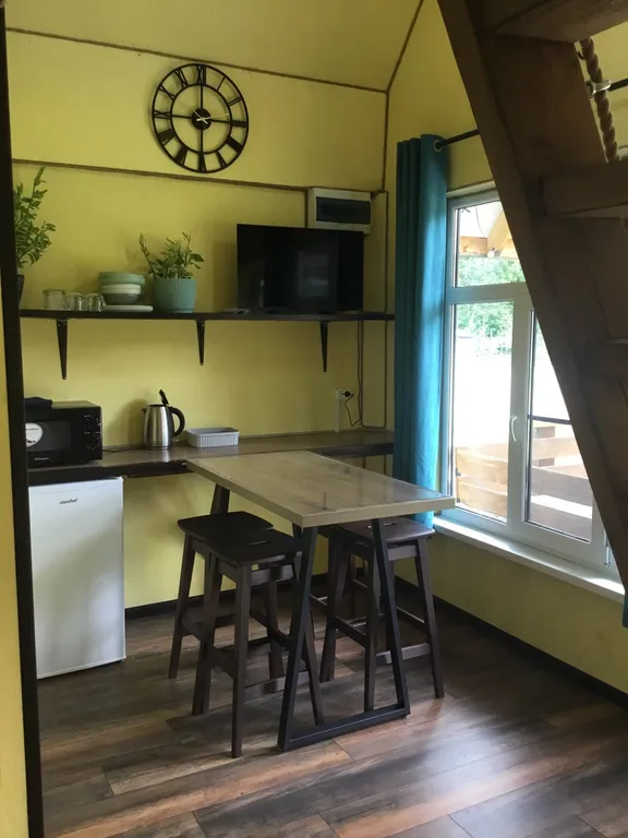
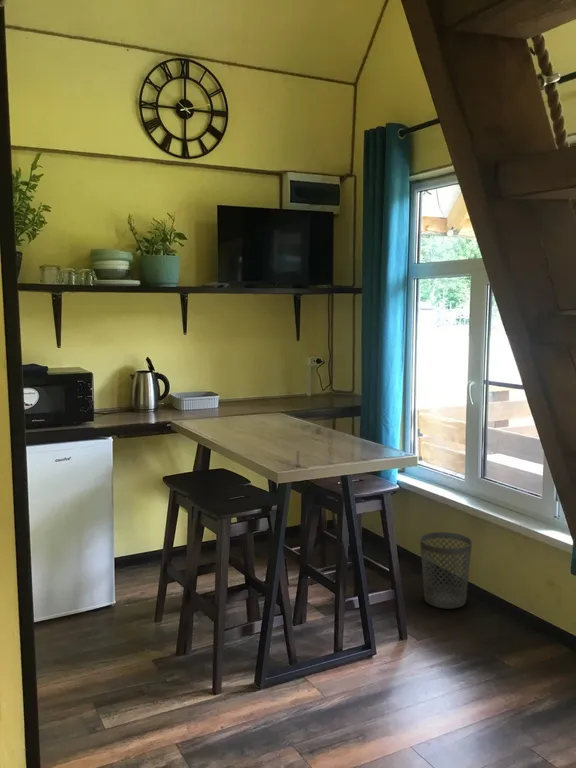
+ wastebasket [419,531,473,610]
